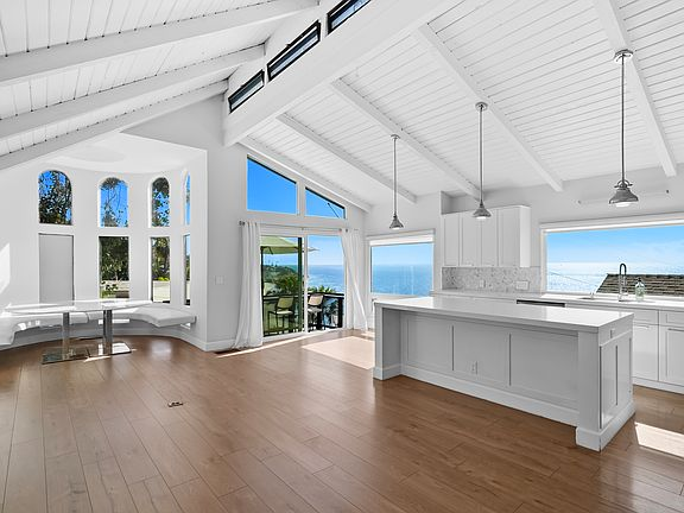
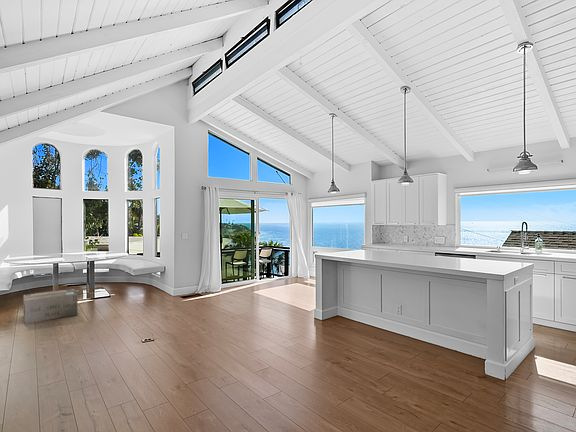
+ cardboard box [23,288,79,324]
